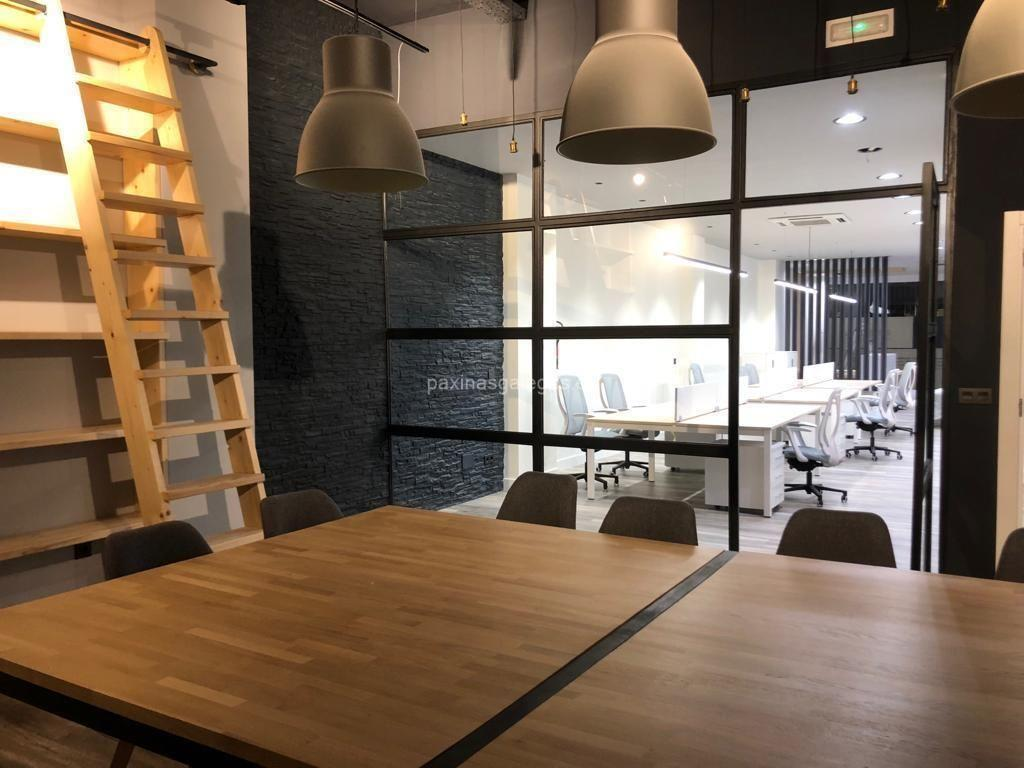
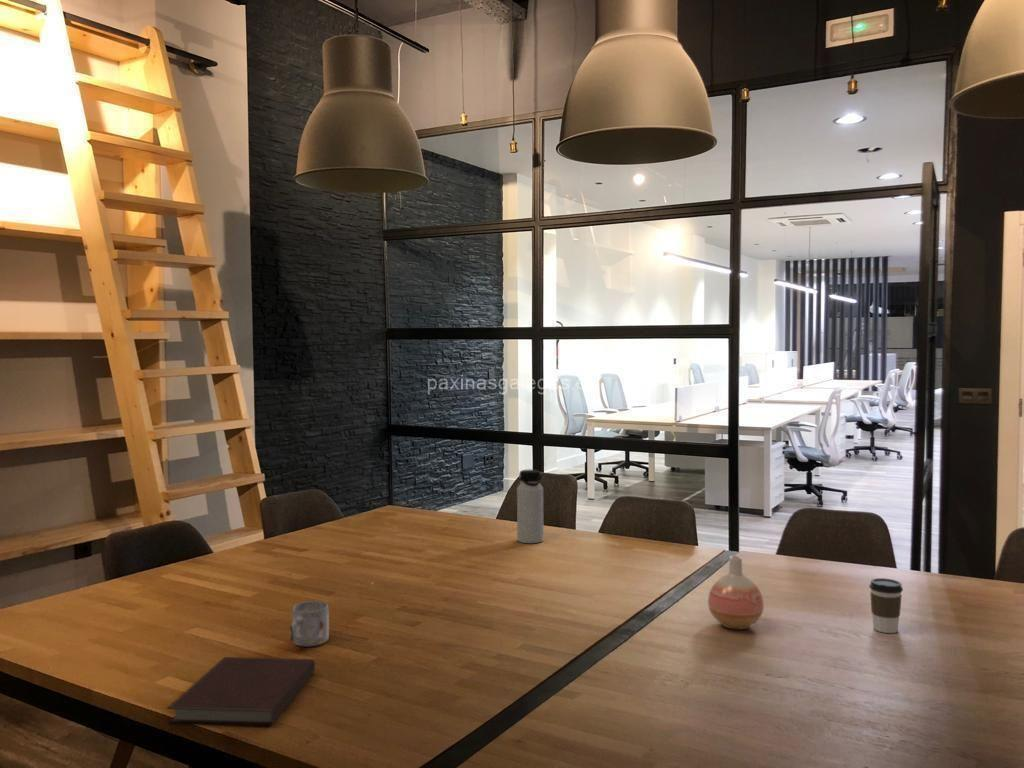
+ mug [289,600,330,647]
+ water bottle [516,469,544,544]
+ vase [707,555,765,630]
+ notebook [166,656,316,727]
+ coffee cup [868,577,904,634]
